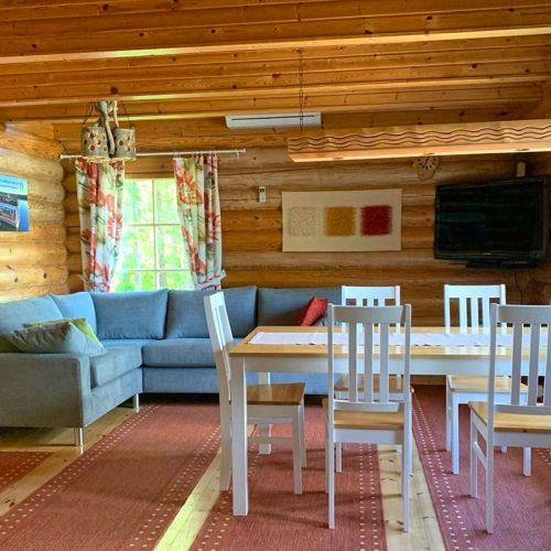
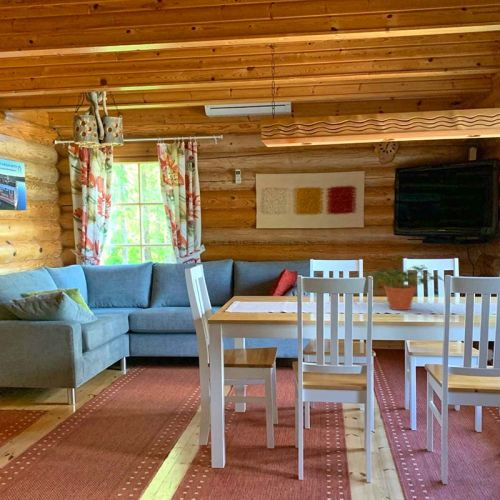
+ potted plant [362,264,445,311]
